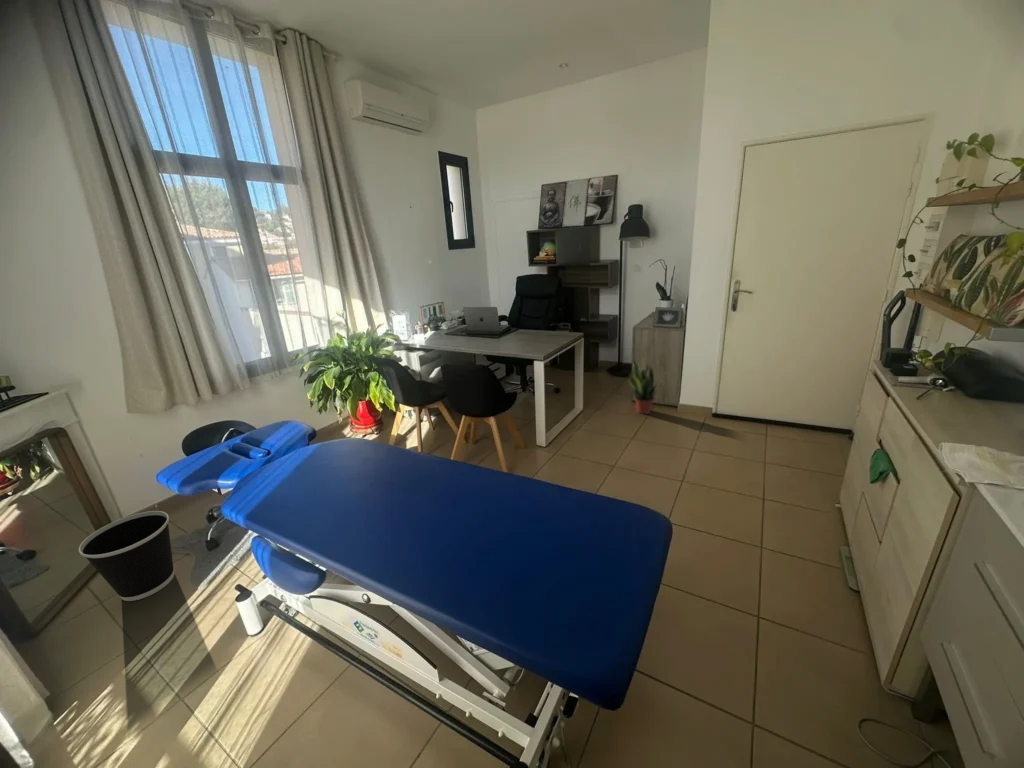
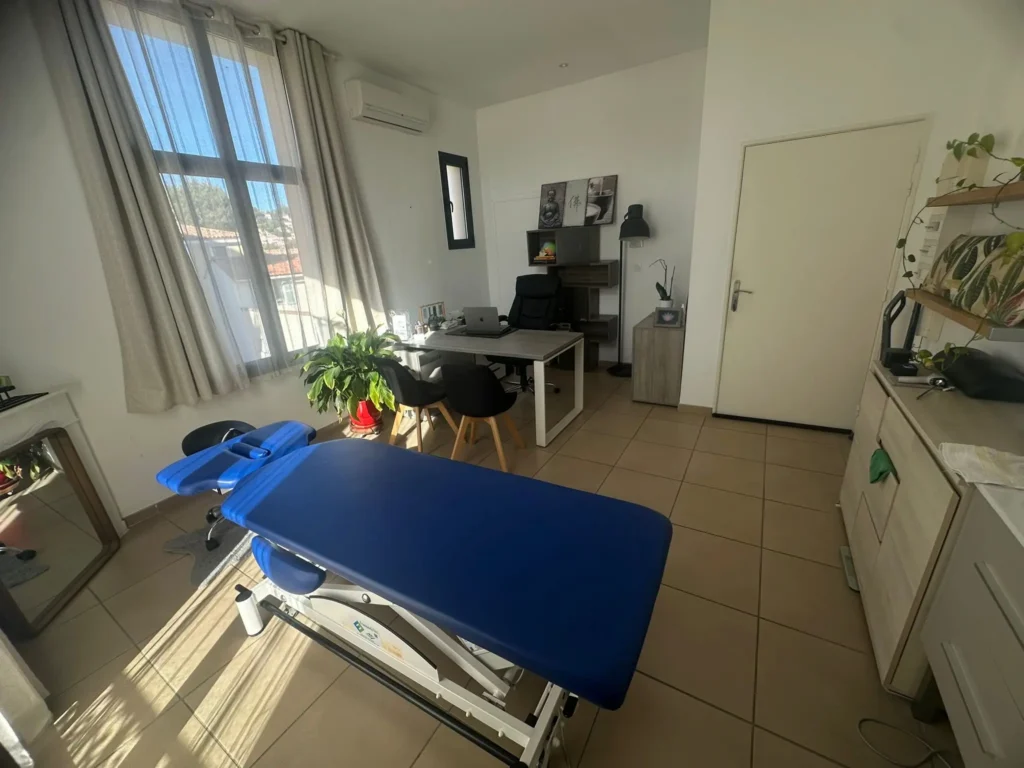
- wastebasket [78,510,175,602]
- potted plant [628,358,667,415]
